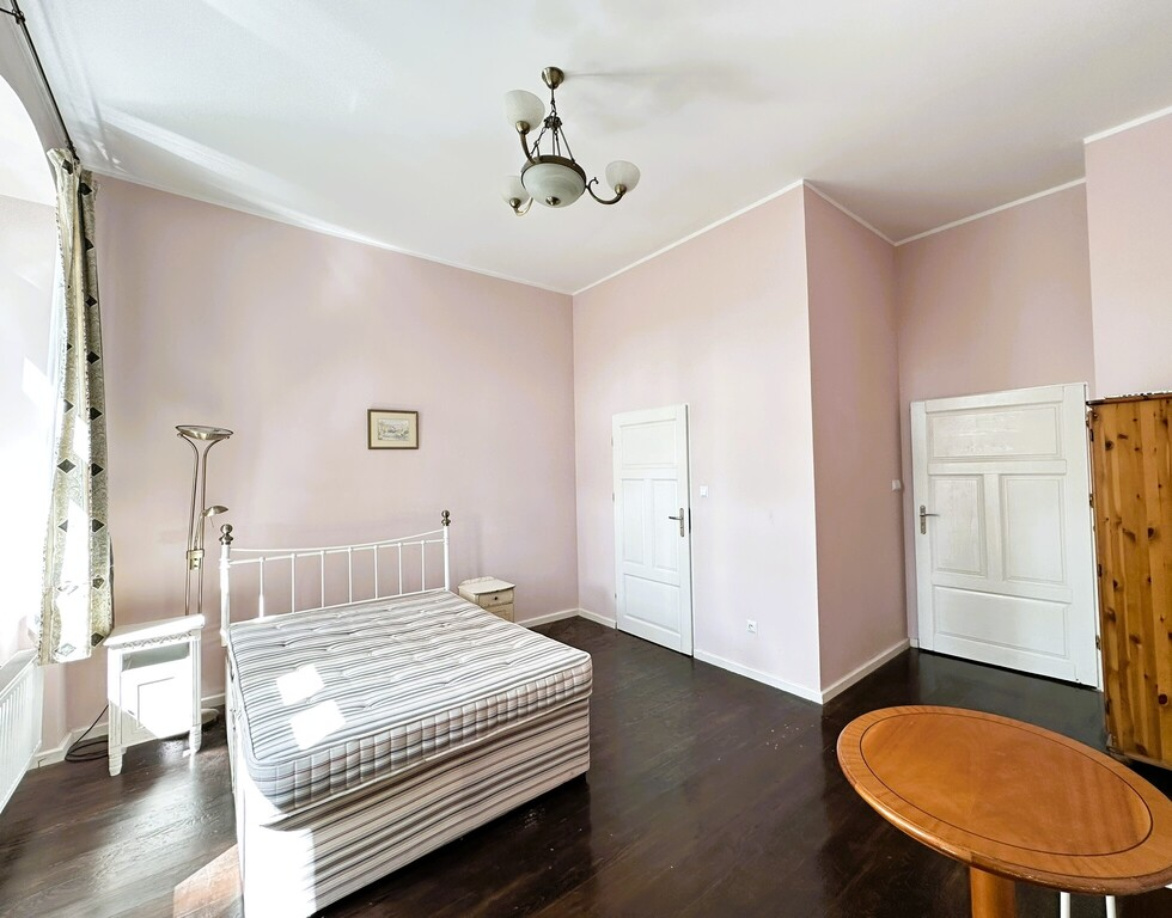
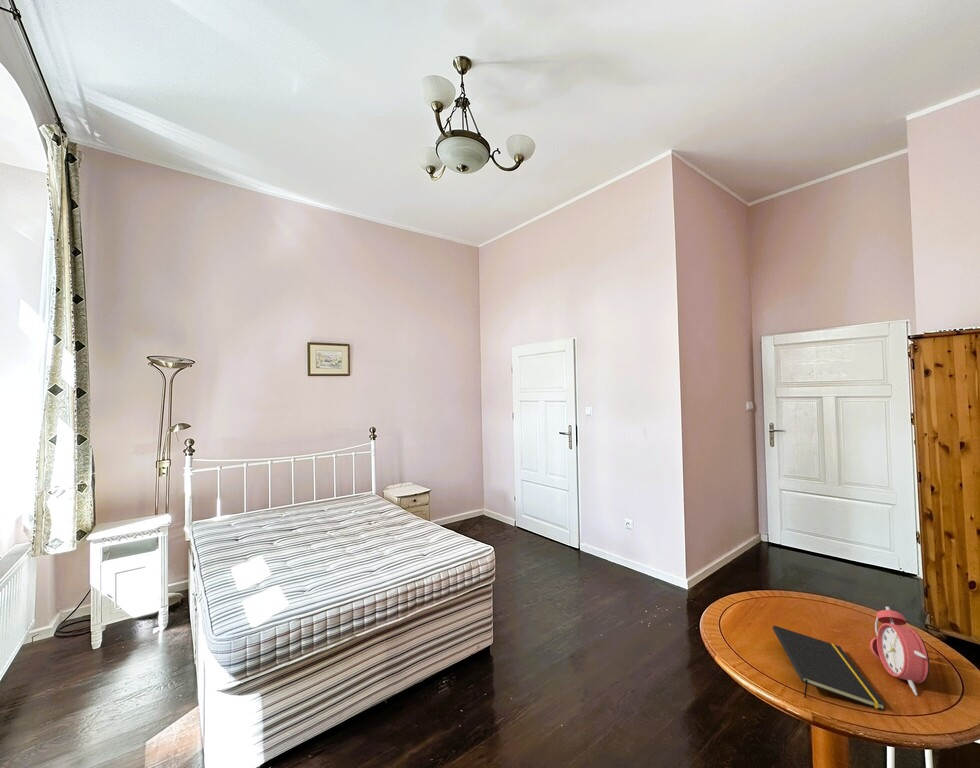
+ alarm clock [869,606,931,697]
+ notepad [772,624,887,712]
